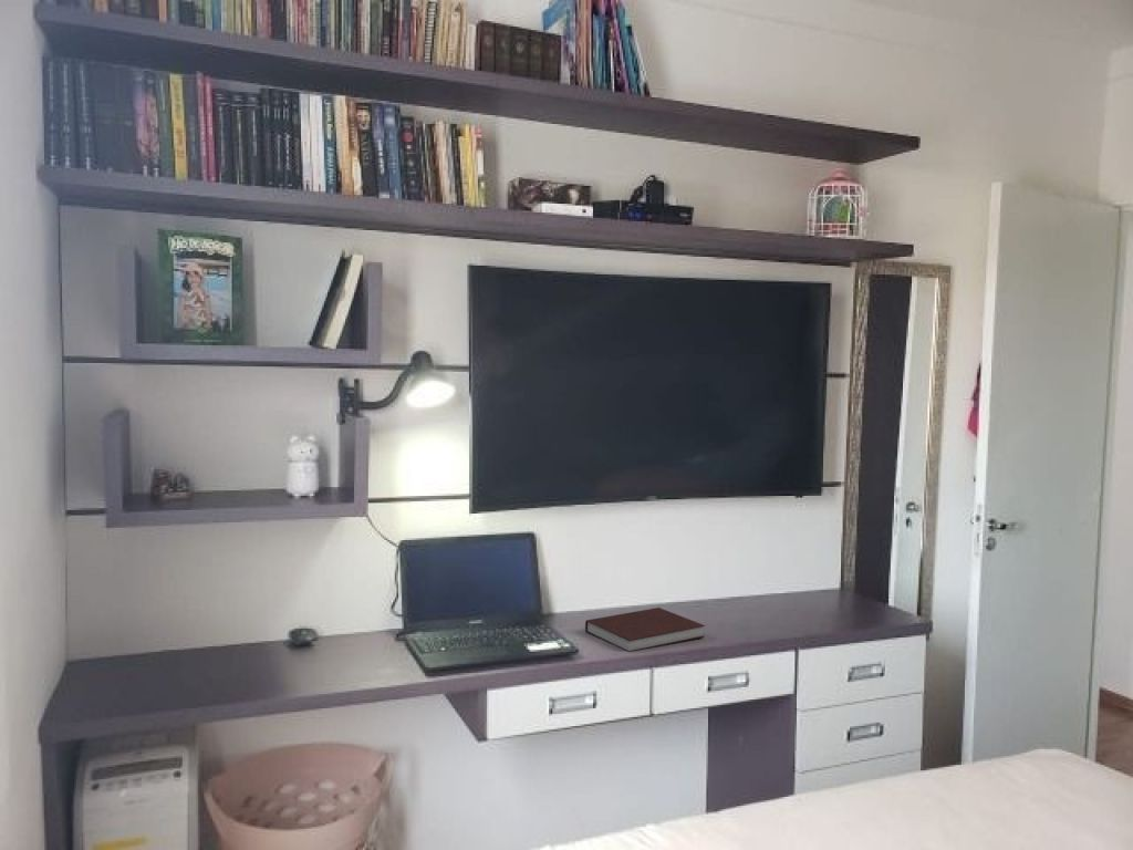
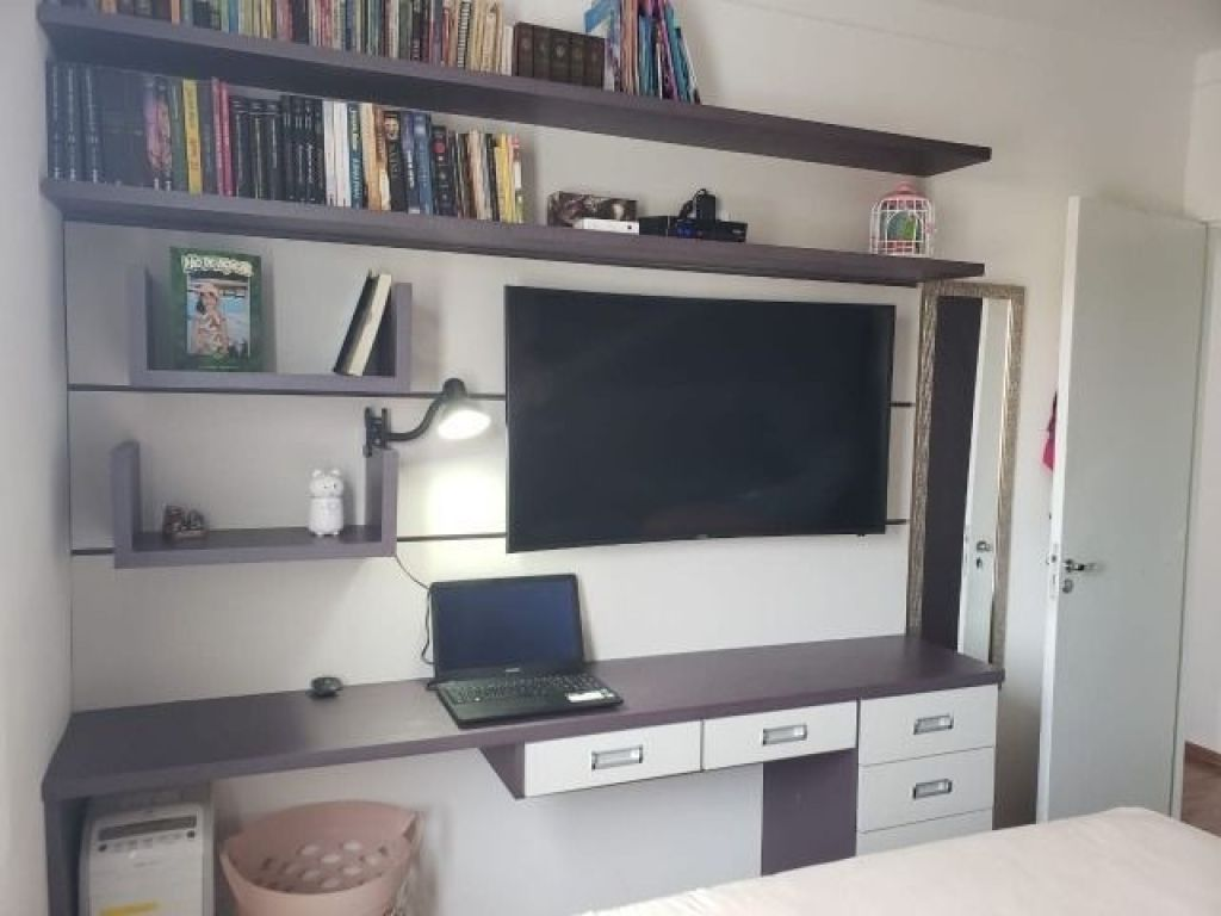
- notebook [584,607,706,653]
